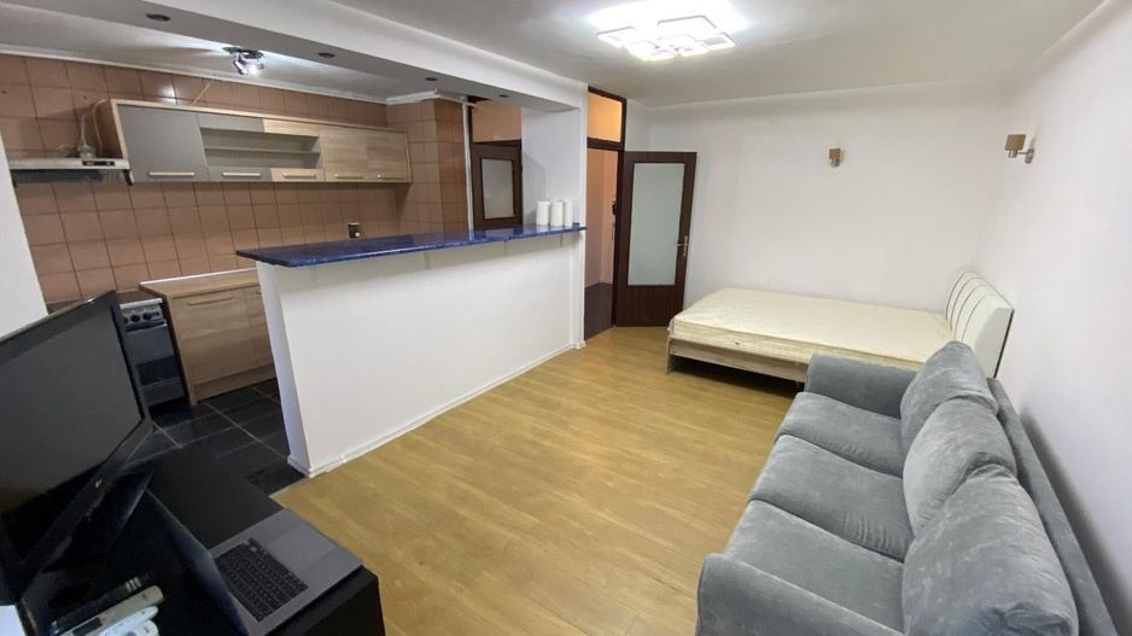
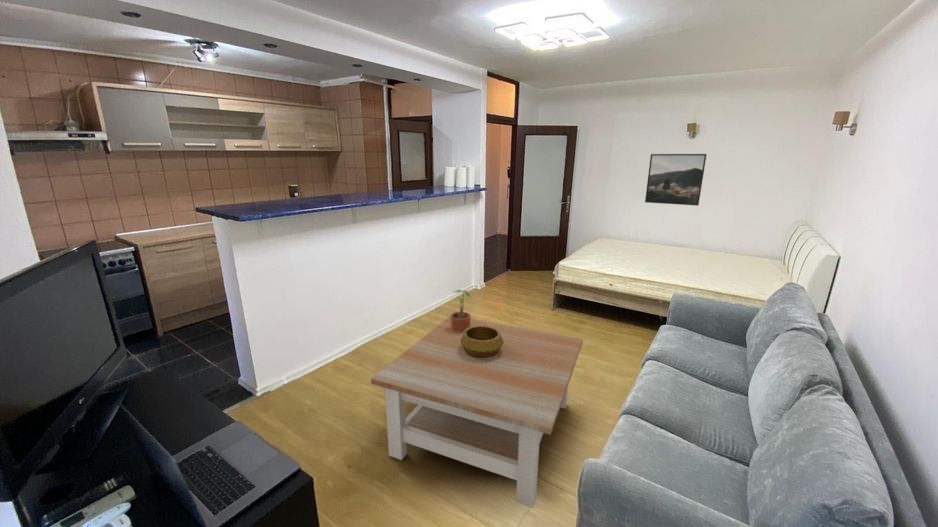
+ potted plant [450,289,472,332]
+ coffee table [370,315,584,509]
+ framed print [644,153,707,206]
+ decorative bowl [460,326,504,358]
